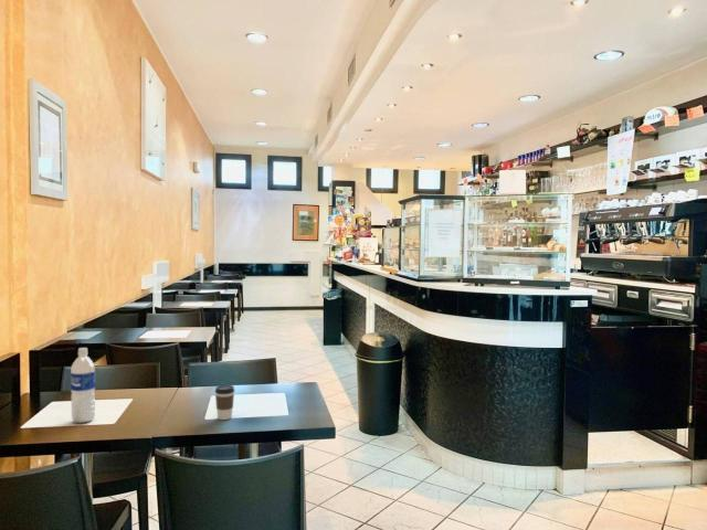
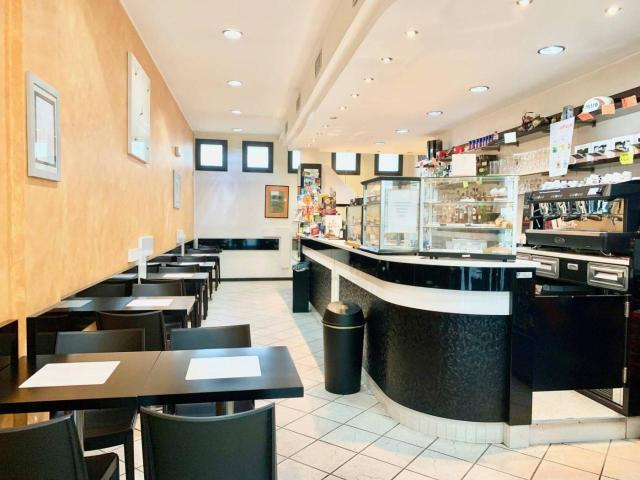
- water bottle [70,347,96,424]
- coffee cup [214,384,235,421]
